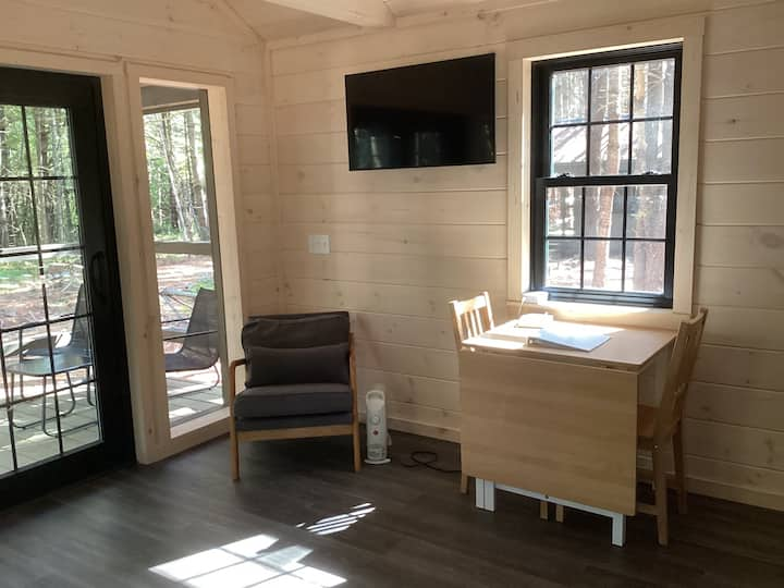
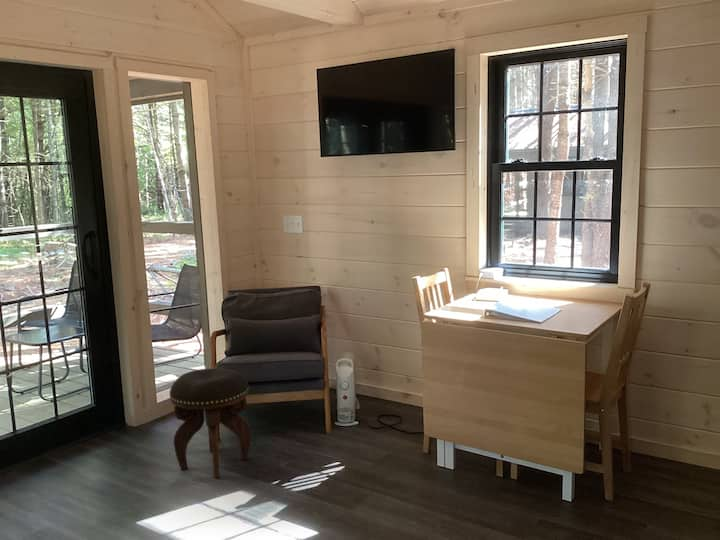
+ footstool [169,367,252,479]
